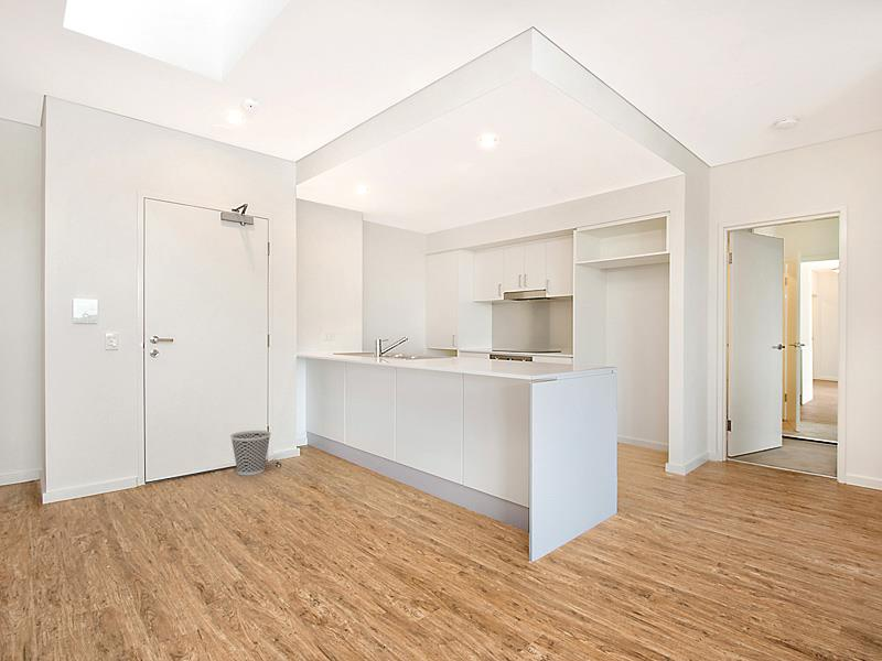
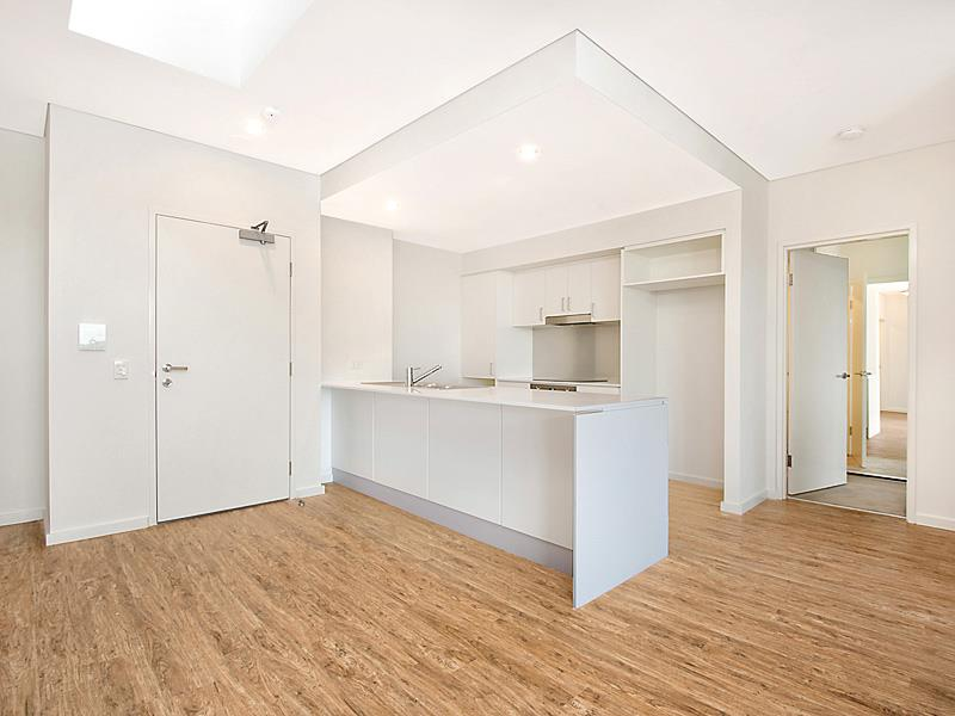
- wastebasket [229,430,272,476]
